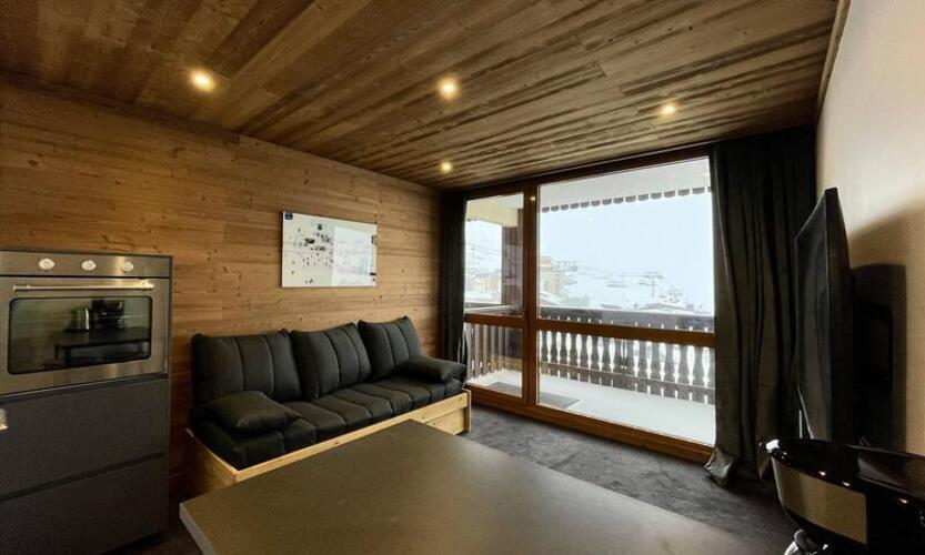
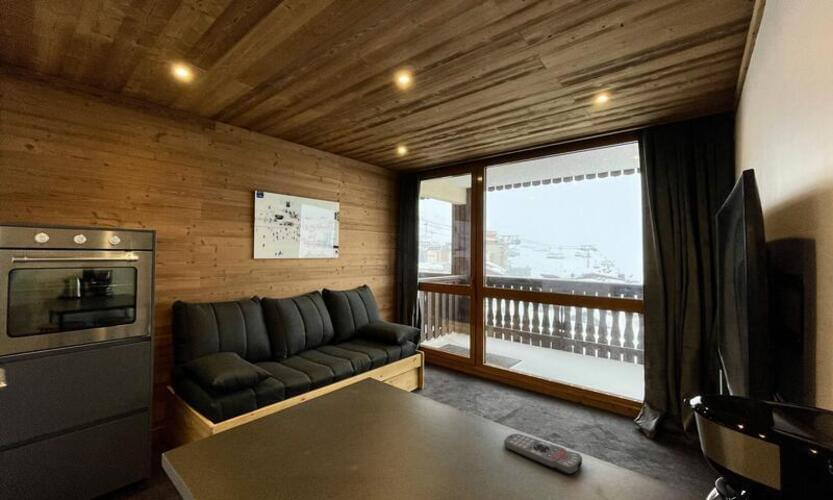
+ remote control [503,433,583,476]
